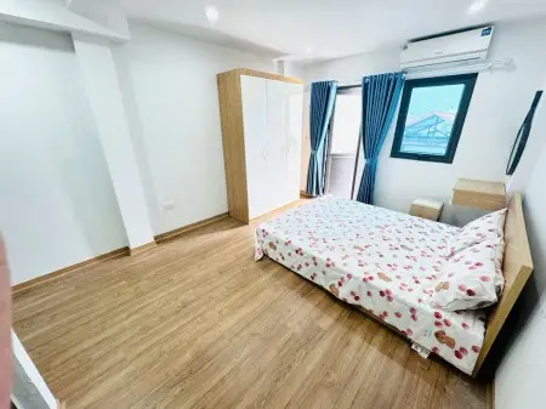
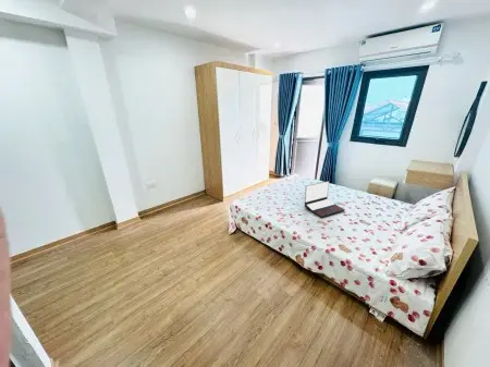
+ laptop [304,180,346,219]
